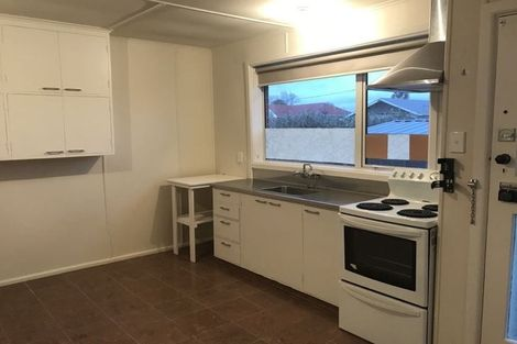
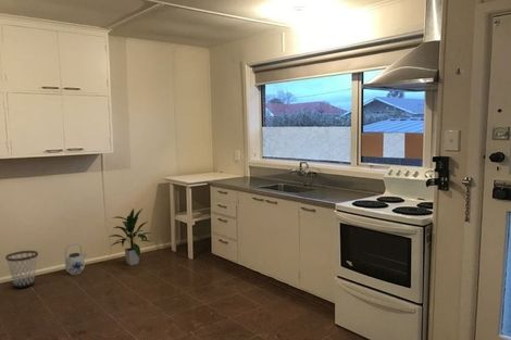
+ indoor plant [109,206,152,266]
+ wastebasket [4,250,39,290]
+ teapot [64,242,88,276]
